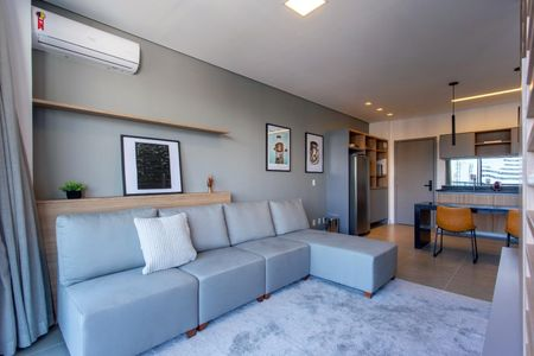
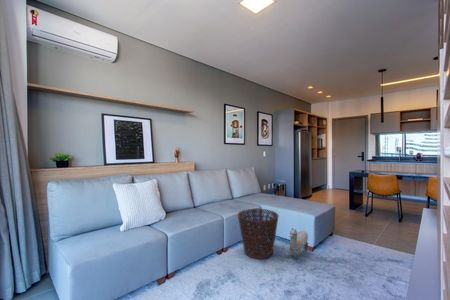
+ plush toy [289,227,309,259]
+ basket [237,208,280,260]
